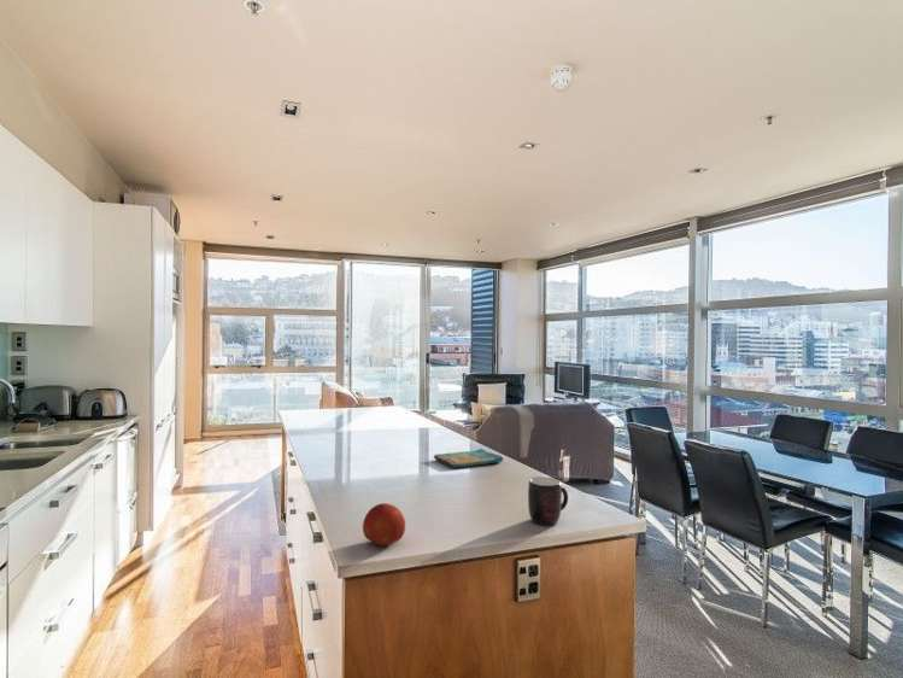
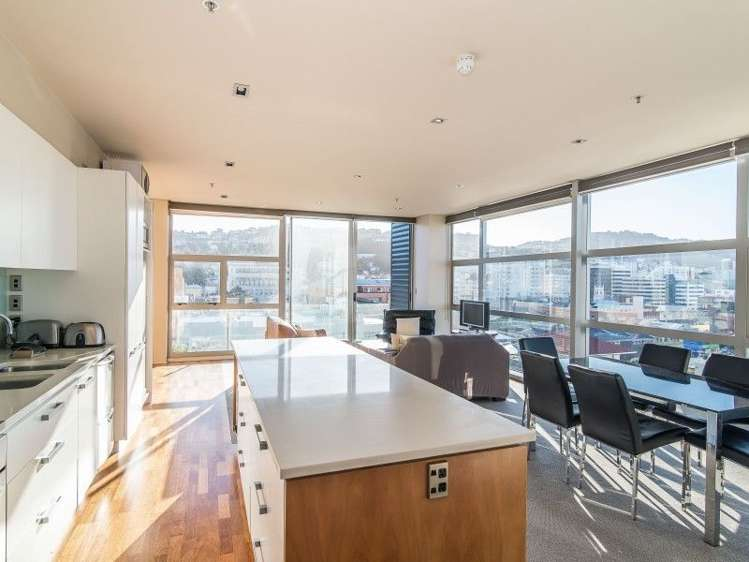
- mug [527,475,569,527]
- fruit [362,502,406,548]
- dish towel [433,448,504,469]
